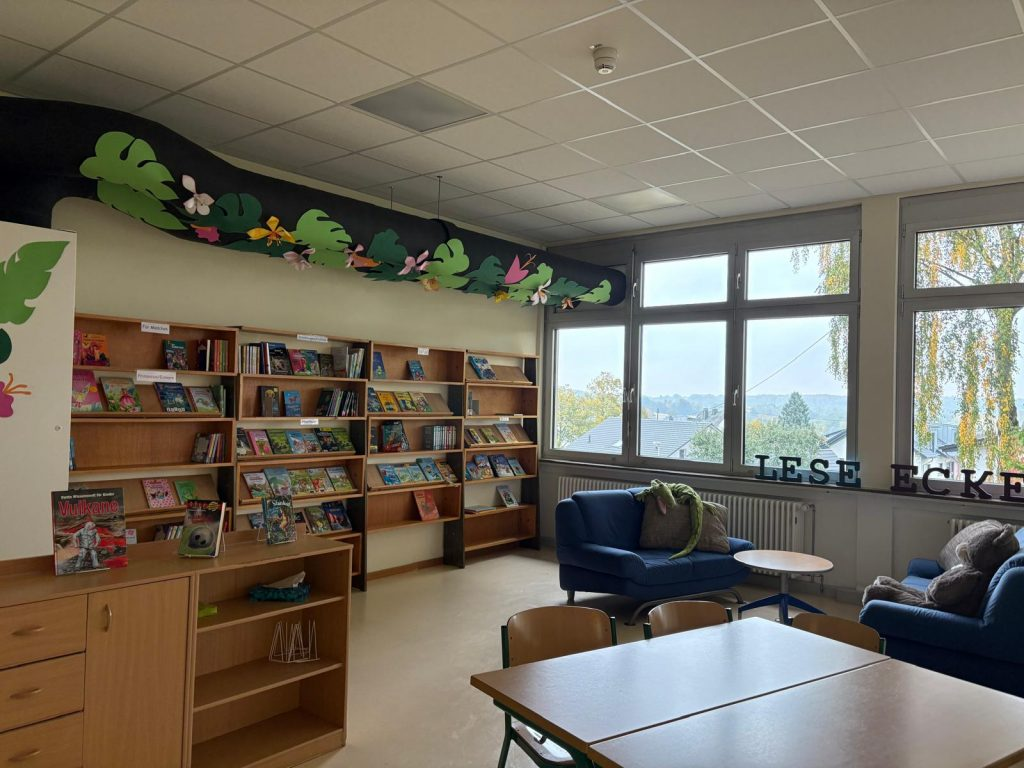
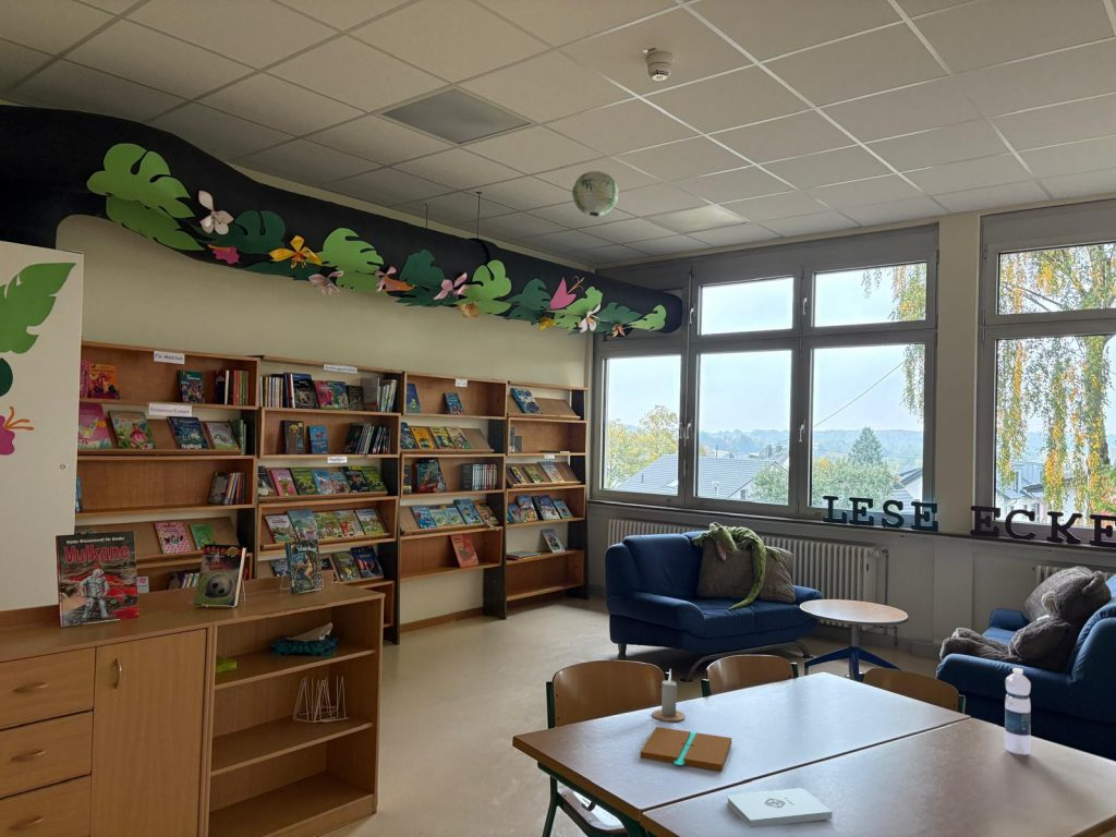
+ candle [651,669,687,723]
+ paper lantern [571,170,619,218]
+ notepad [726,787,834,828]
+ water bottle [1004,667,1032,755]
+ book [640,726,732,772]
